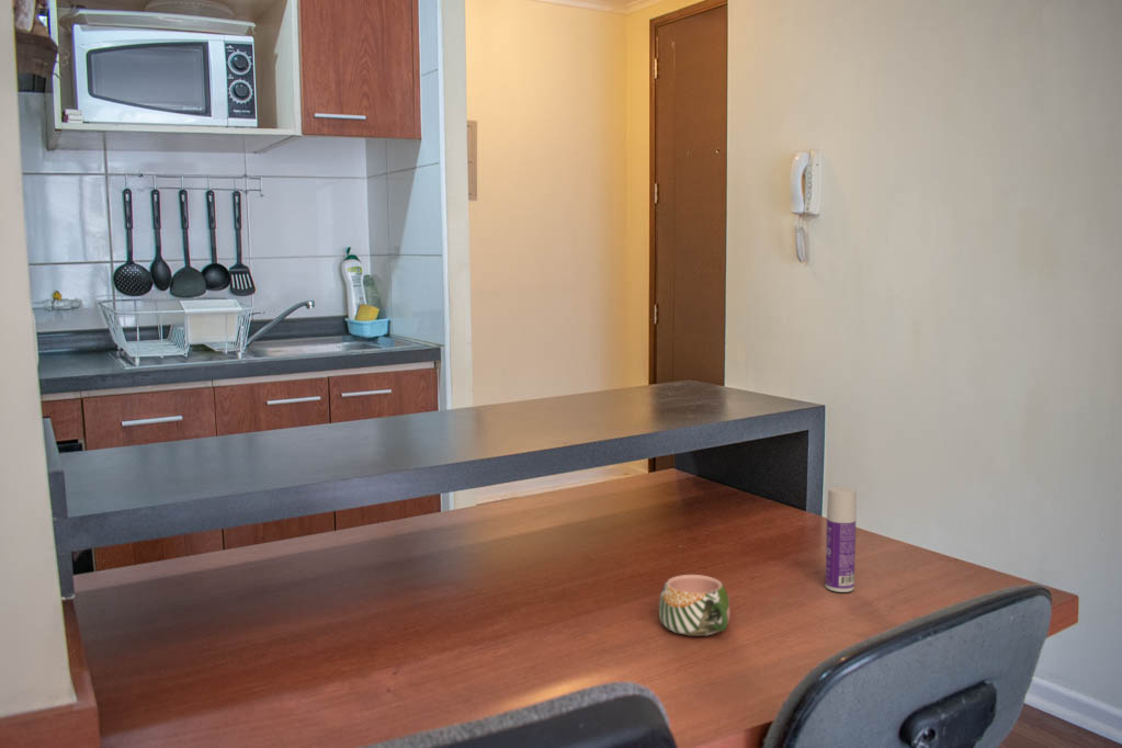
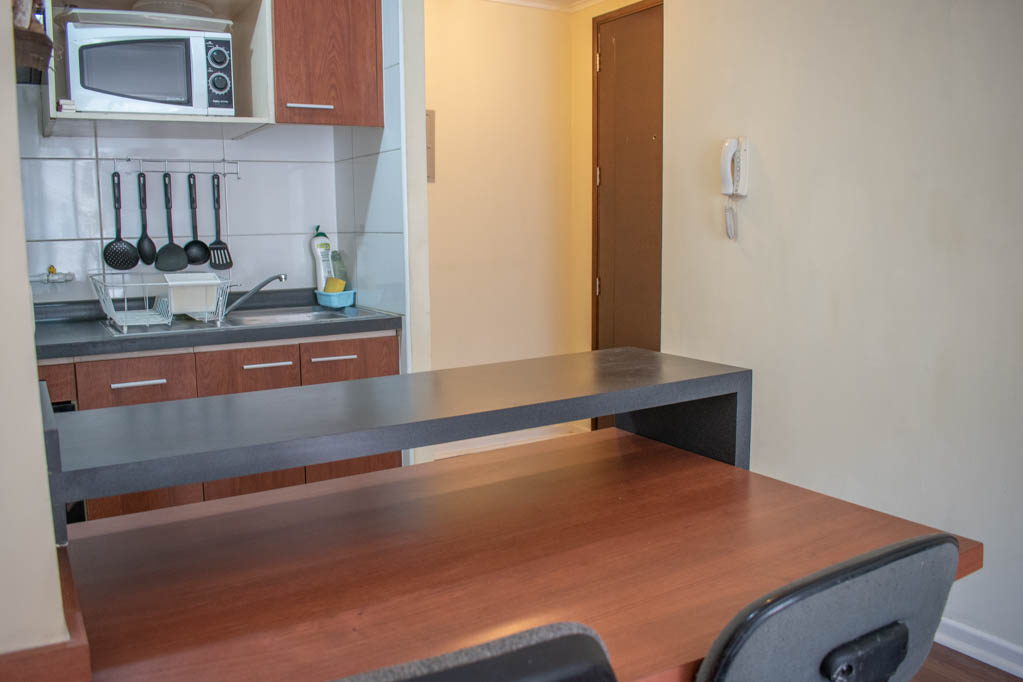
- mug [658,574,730,637]
- bottle [825,486,858,593]
